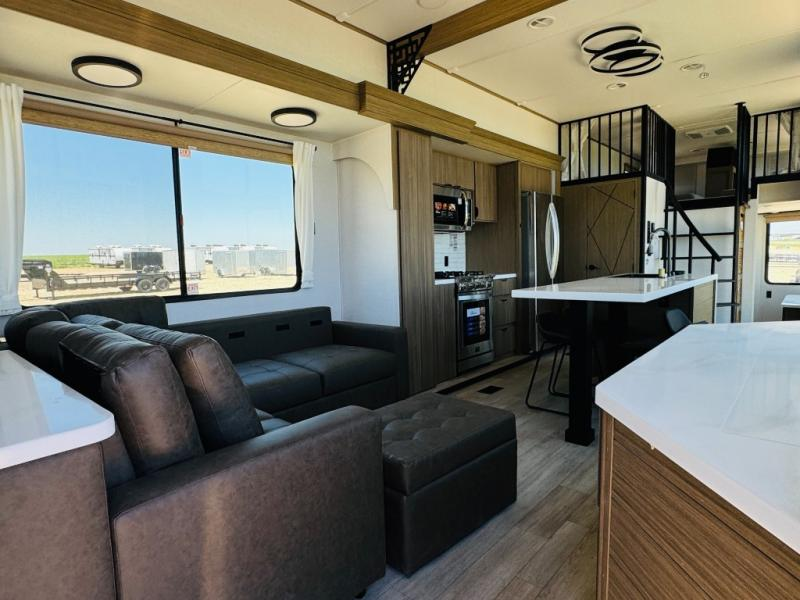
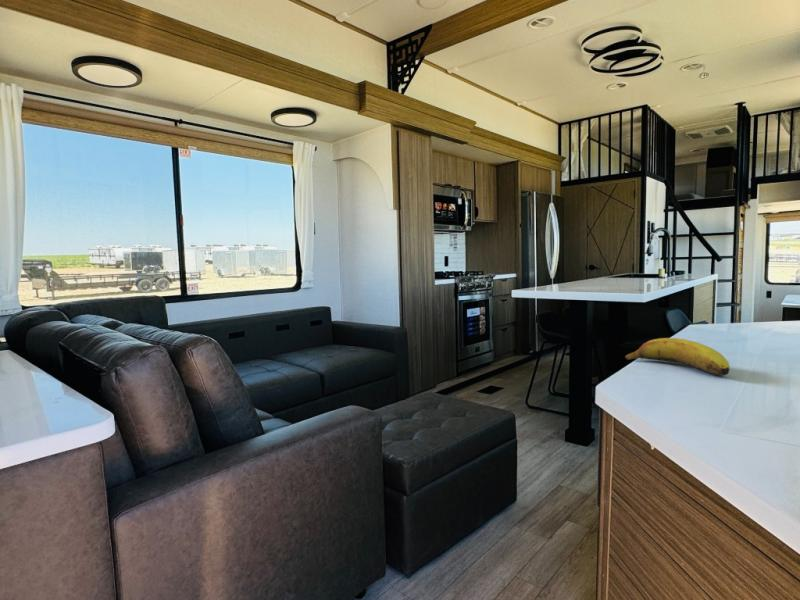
+ fruit [624,337,731,377]
